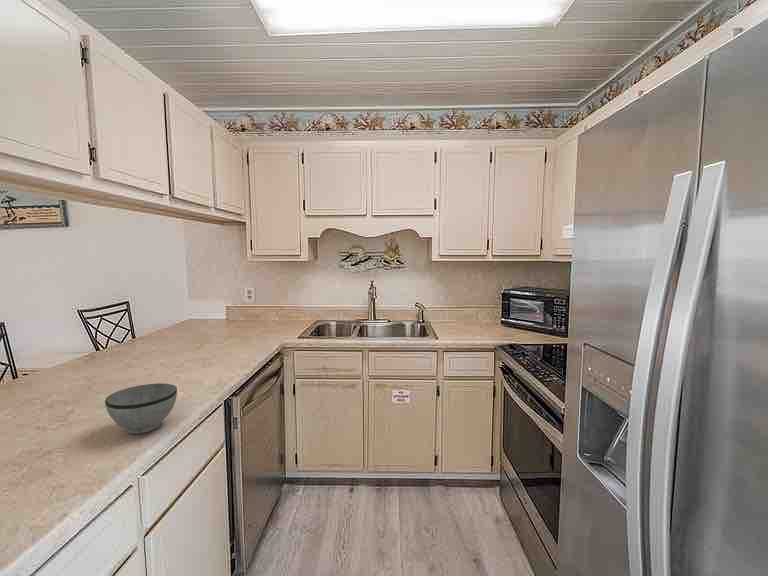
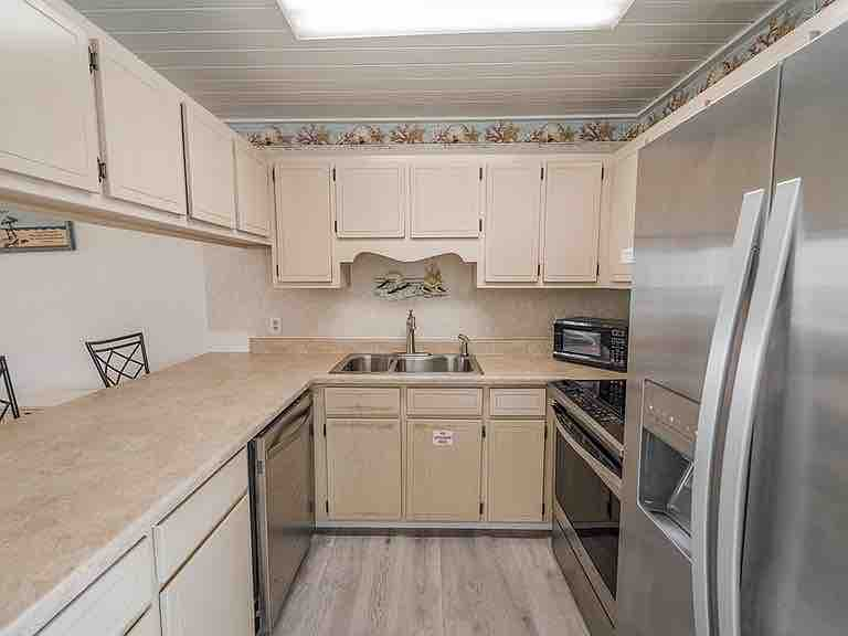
- bowl [104,382,178,435]
